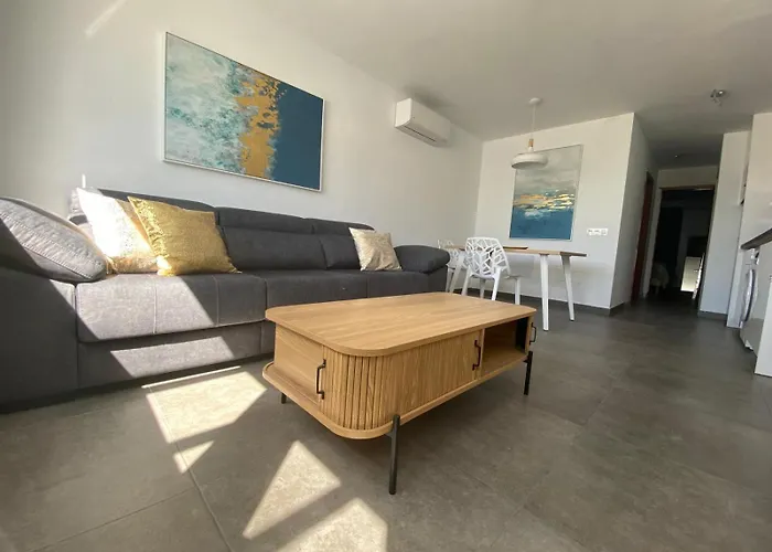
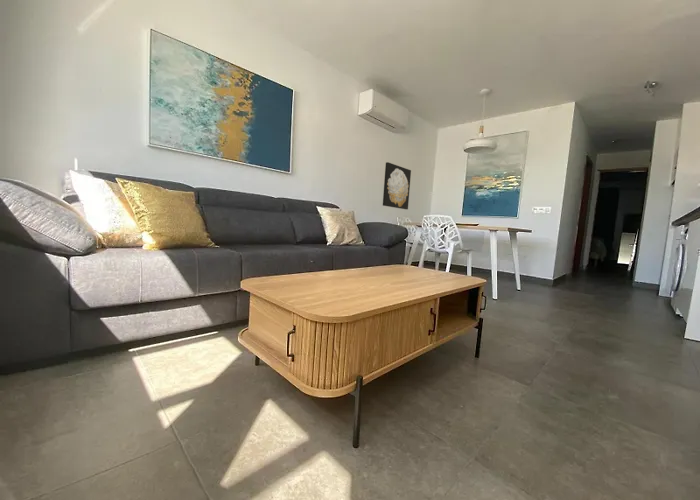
+ wall art [382,161,412,210]
